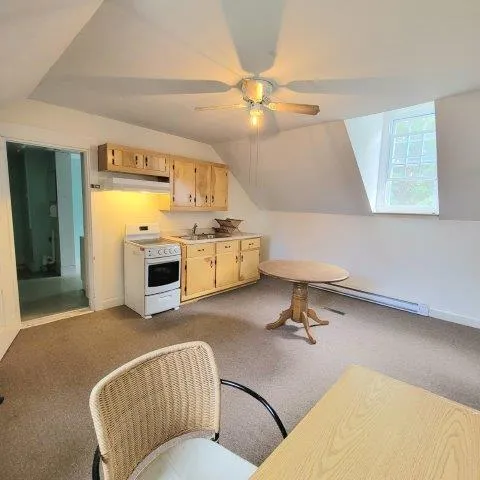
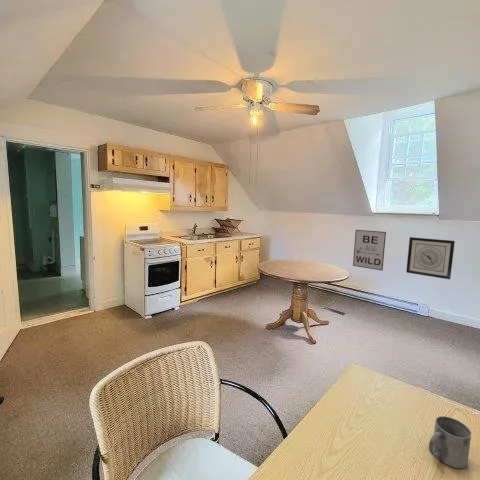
+ wall clock [405,236,456,280]
+ mug [428,415,472,469]
+ wall art [352,229,387,271]
